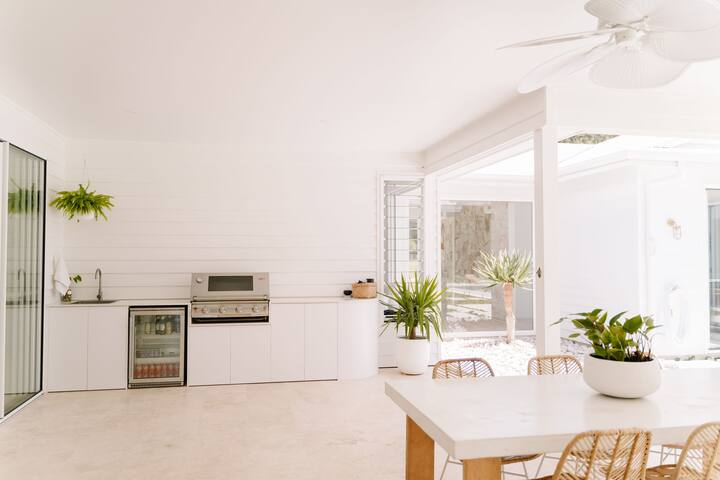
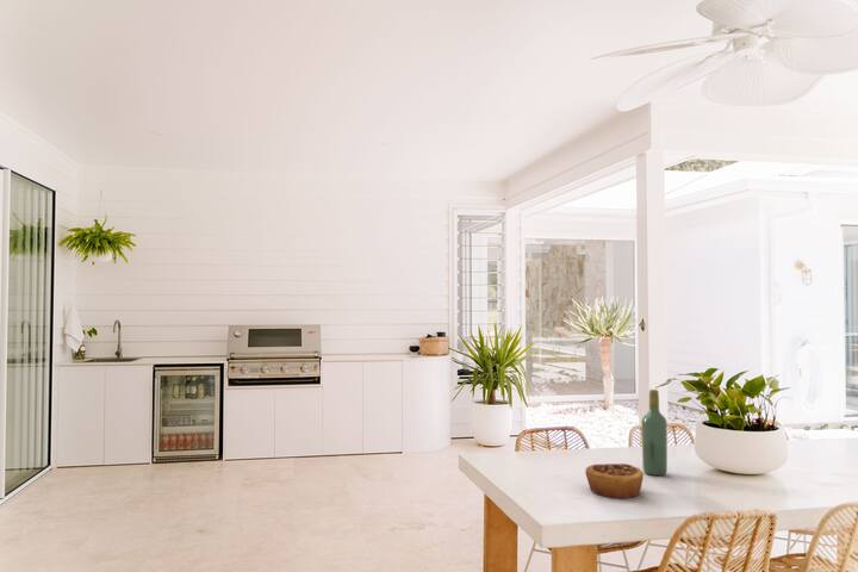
+ wine bottle [640,388,669,477]
+ pastry [584,462,645,499]
